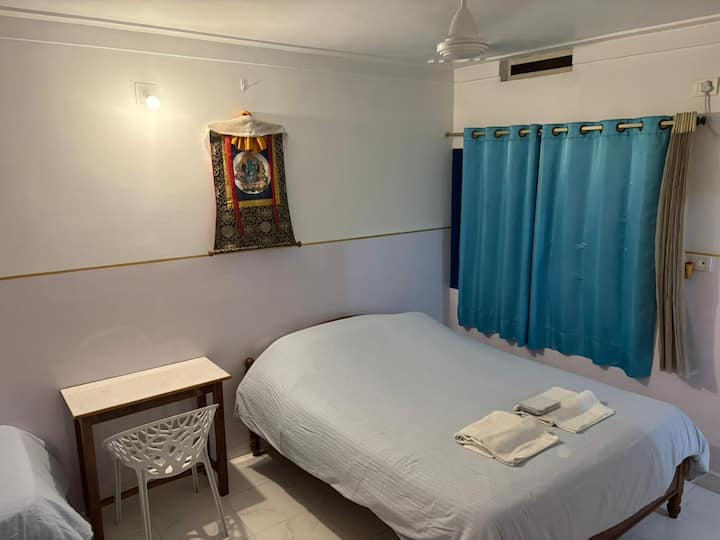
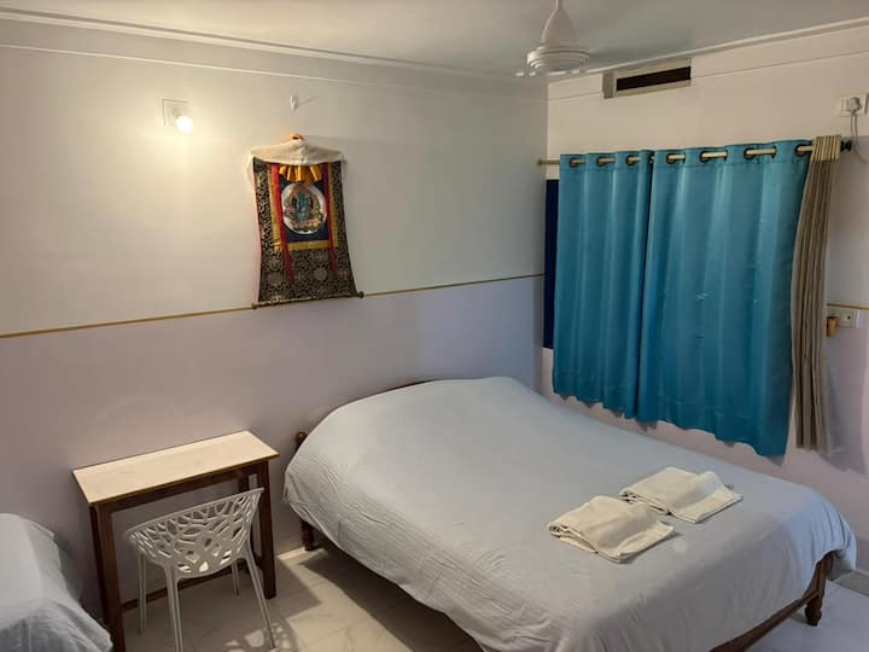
- washcloth [517,394,562,416]
